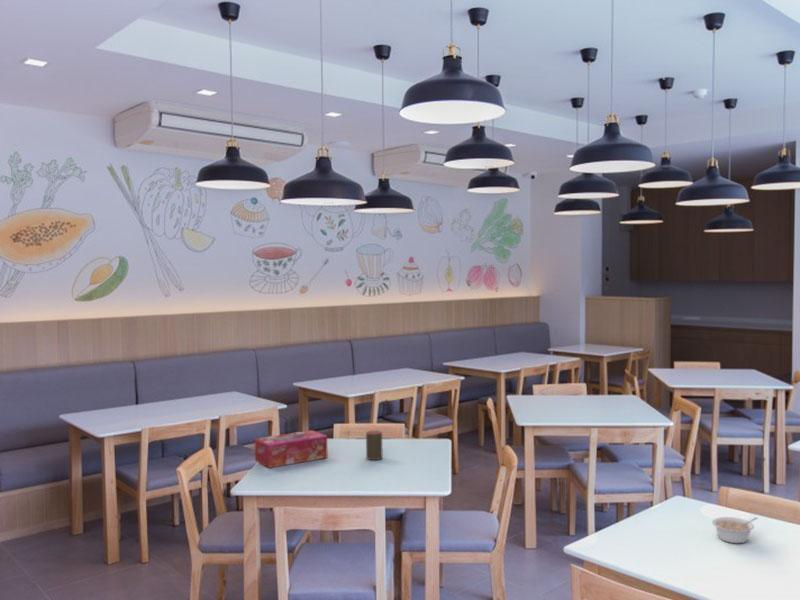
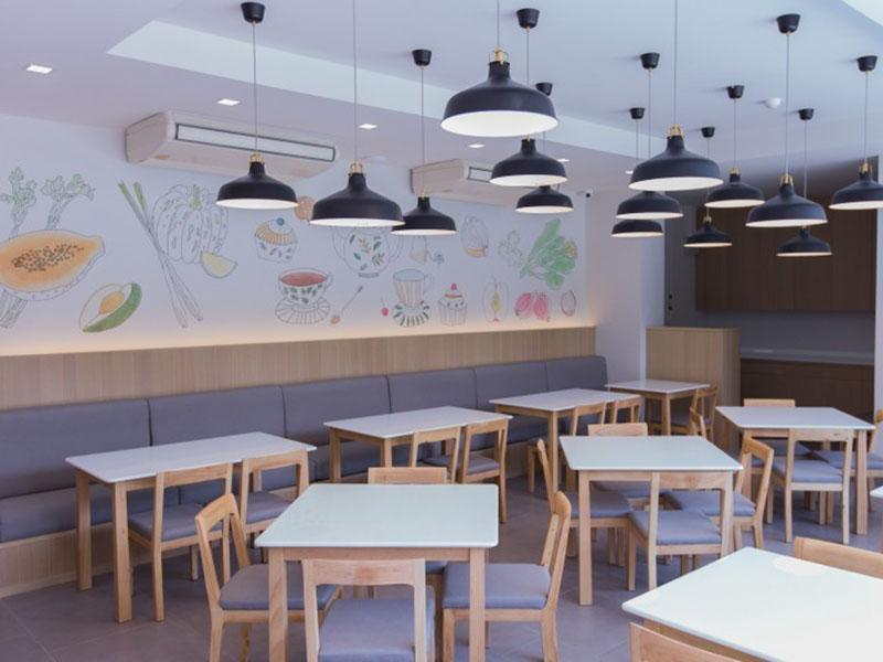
- legume [711,516,759,544]
- tissue box [254,429,329,469]
- cup [365,429,384,461]
